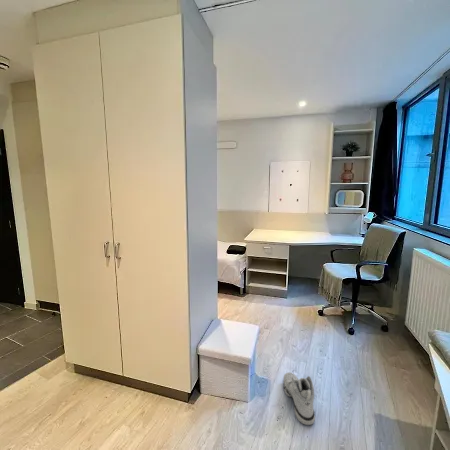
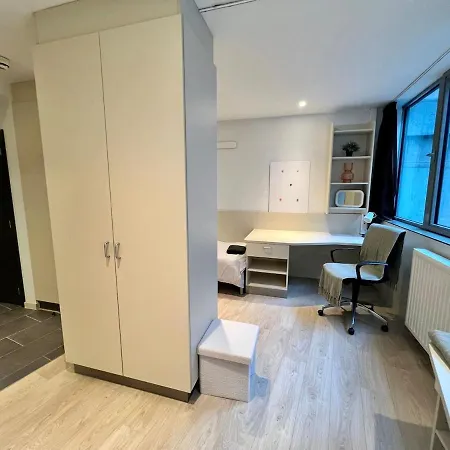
- sneaker [282,371,316,426]
